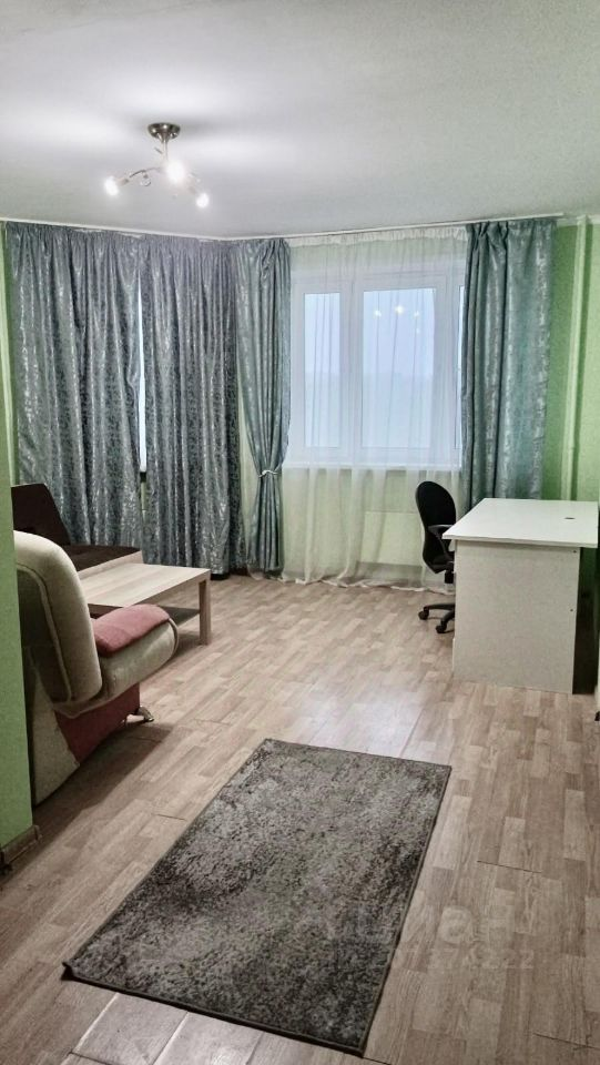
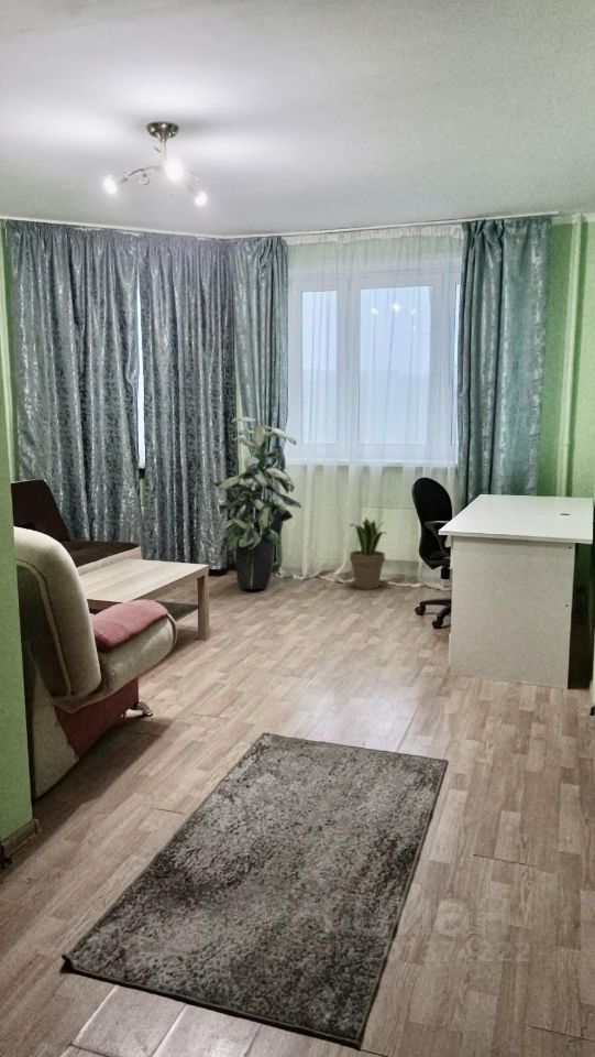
+ potted plant [349,517,388,590]
+ indoor plant [210,416,302,590]
